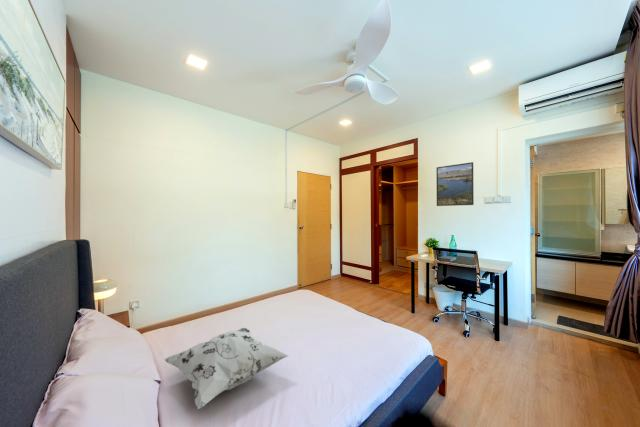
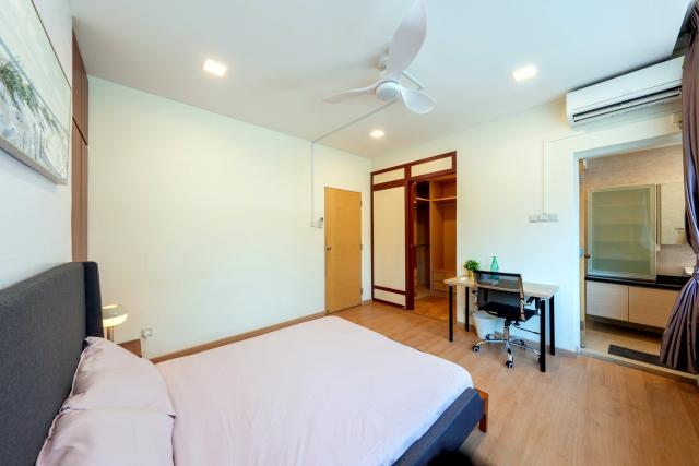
- decorative pillow [163,327,290,410]
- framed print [436,161,475,207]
